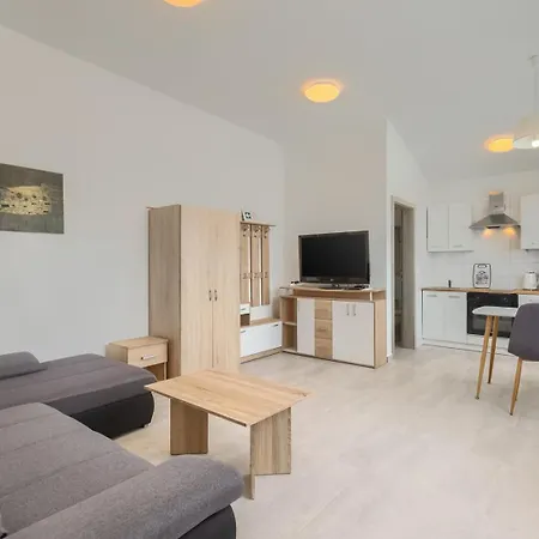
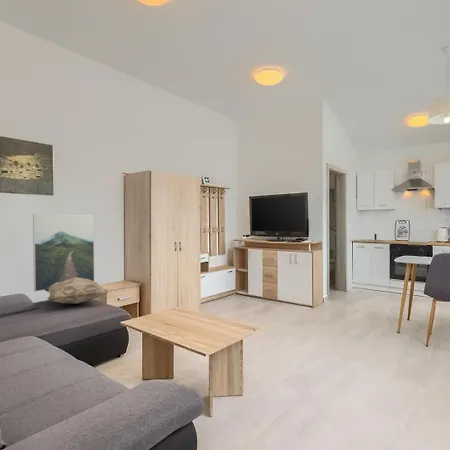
+ decorative pillow [44,277,108,305]
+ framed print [32,213,95,292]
